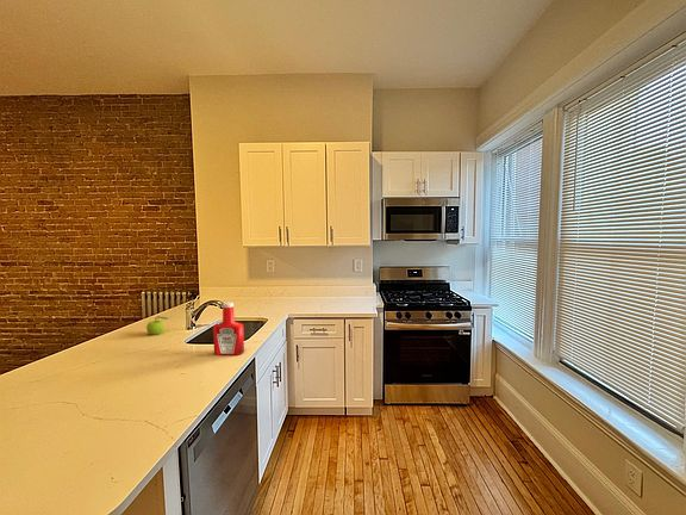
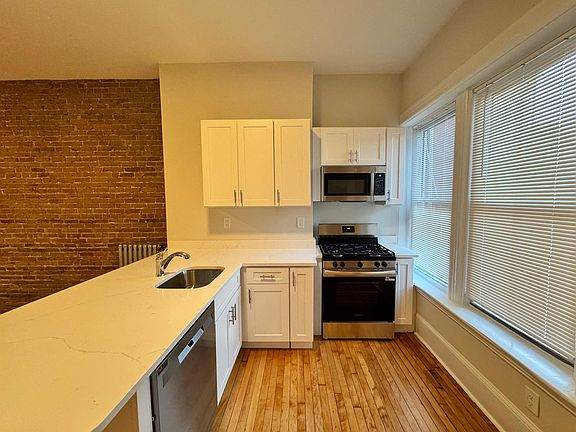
- soap bottle [212,302,245,356]
- fruit [145,315,168,336]
